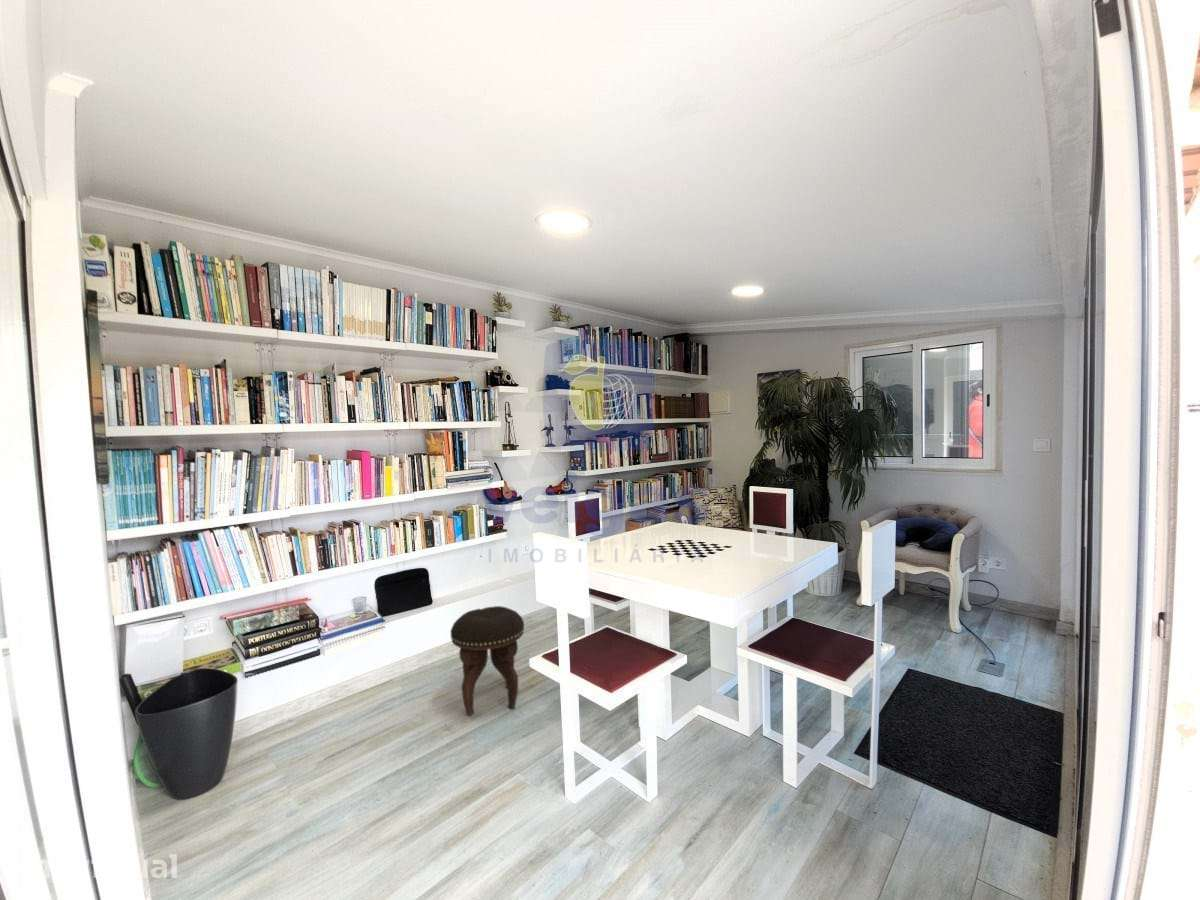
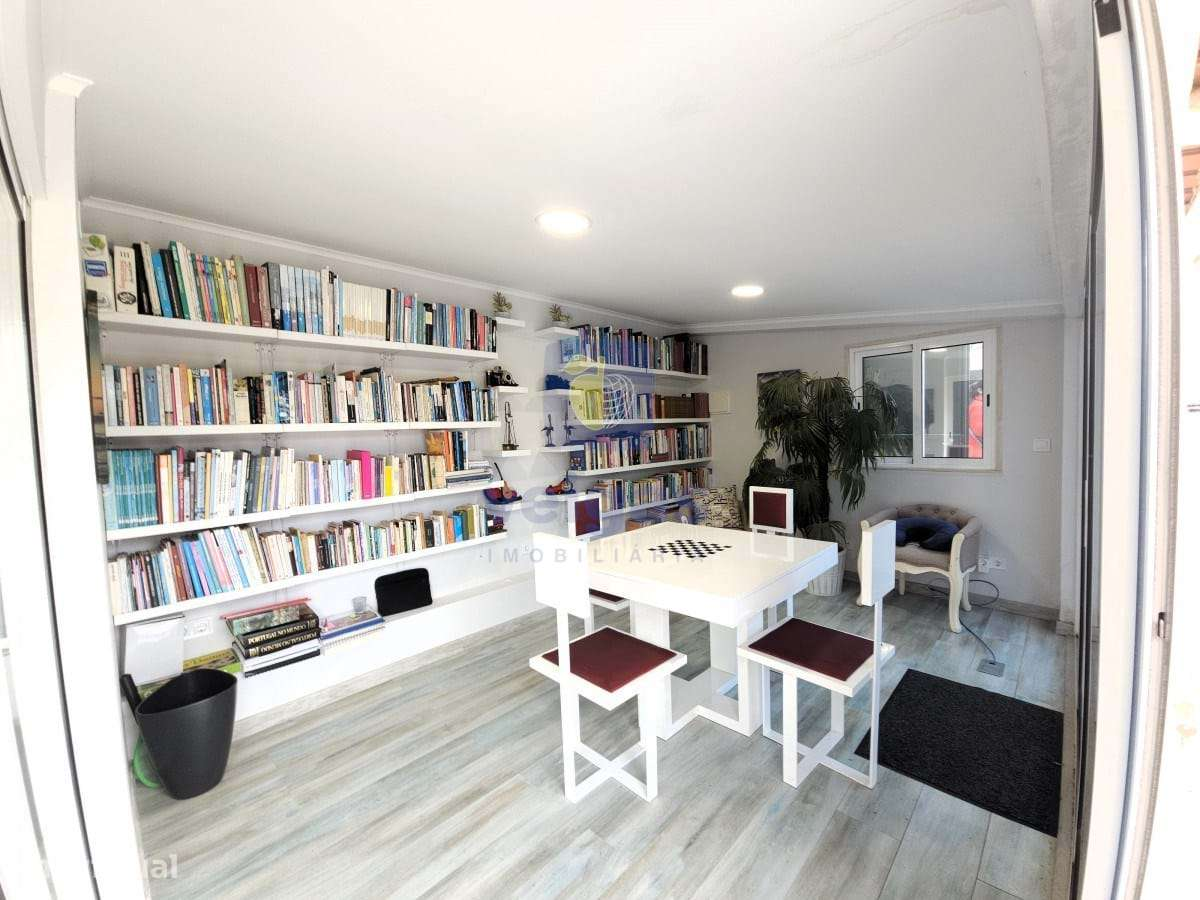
- footstool [449,605,525,716]
